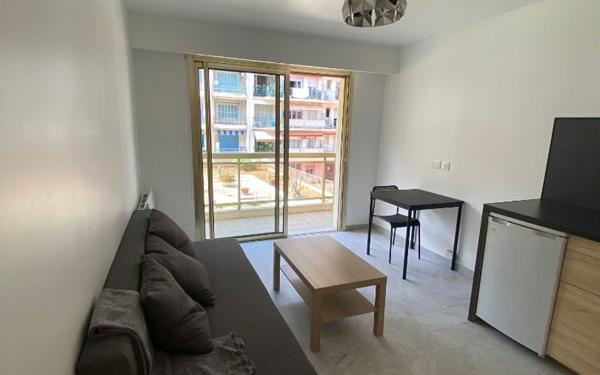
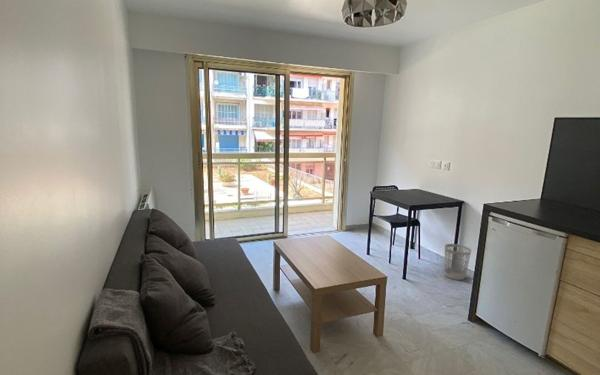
+ wastebasket [443,243,472,281]
